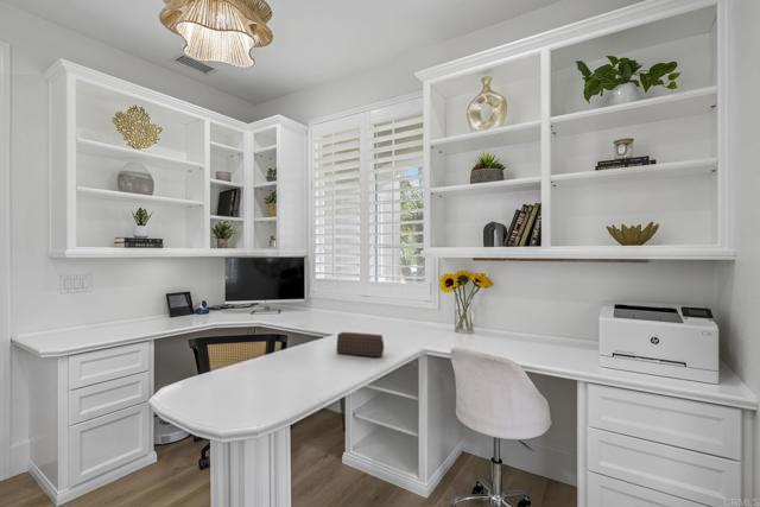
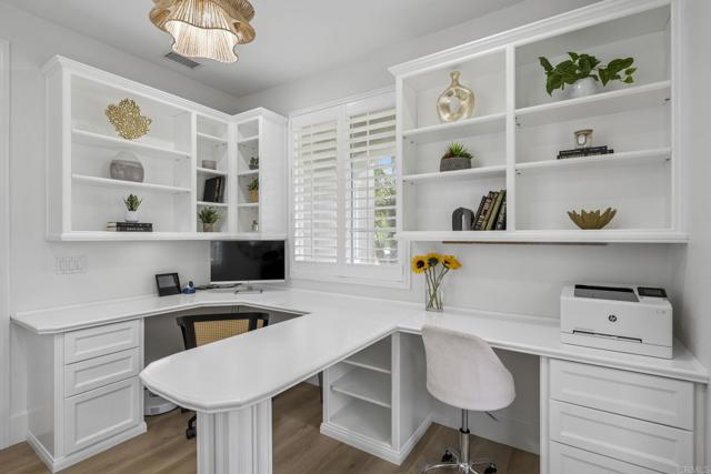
- speaker [336,331,385,359]
